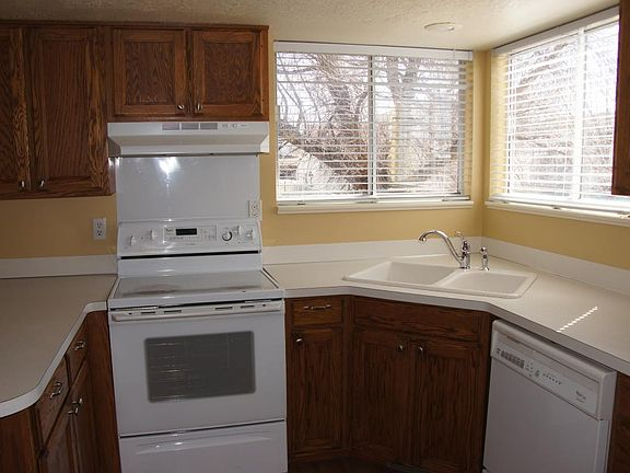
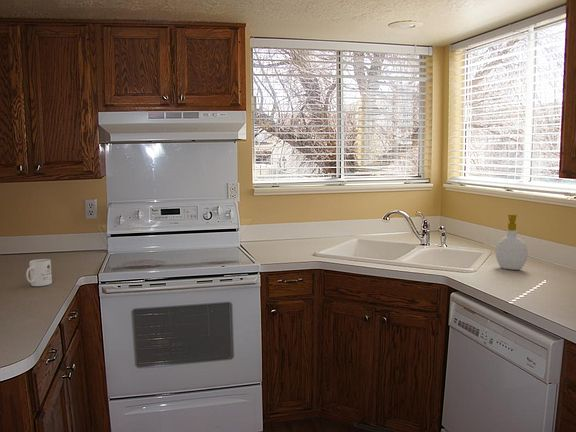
+ soap bottle [494,213,528,271]
+ mug [25,258,53,287]
